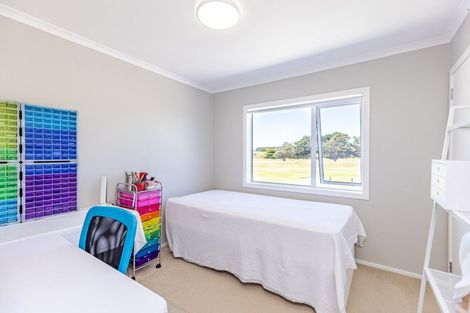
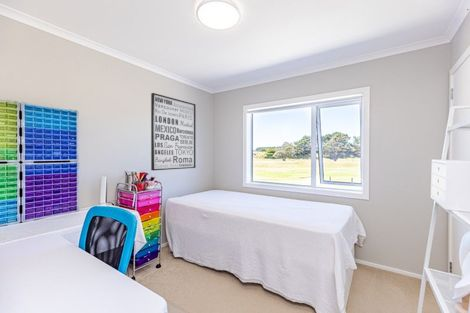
+ wall art [150,92,197,171]
